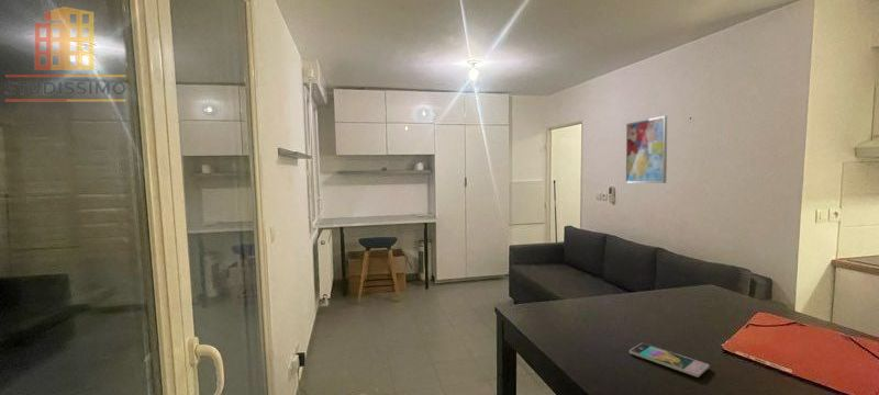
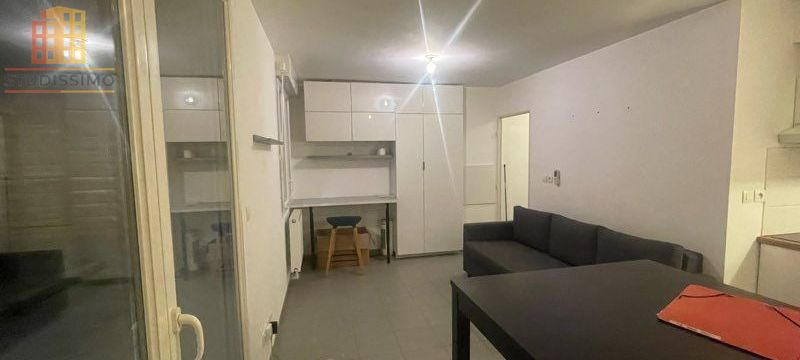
- smartphone [628,342,711,379]
- wall art [625,115,668,184]
